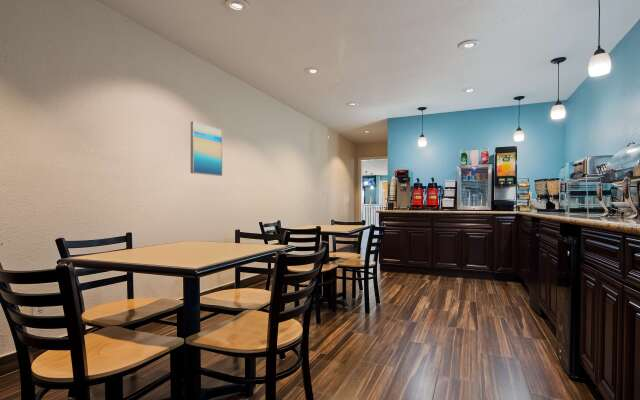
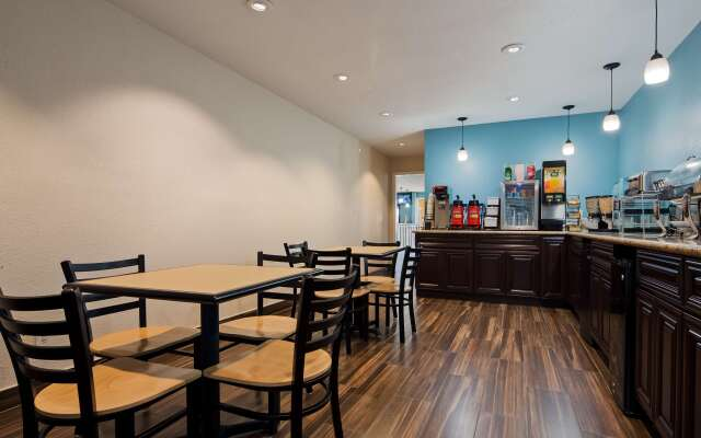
- wall art [190,120,223,177]
